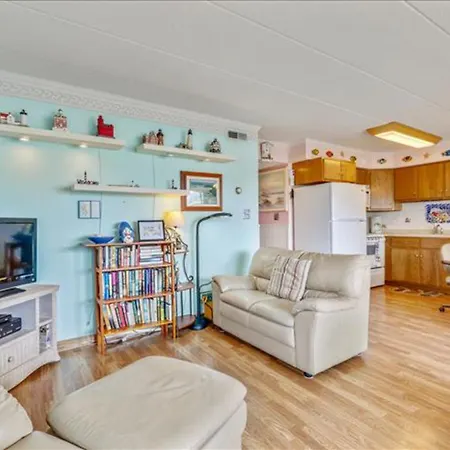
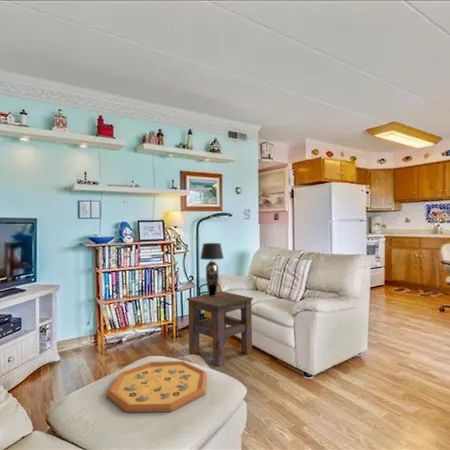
+ table lamp [199,242,224,296]
+ decorative tray [105,360,208,413]
+ side table [186,290,254,367]
